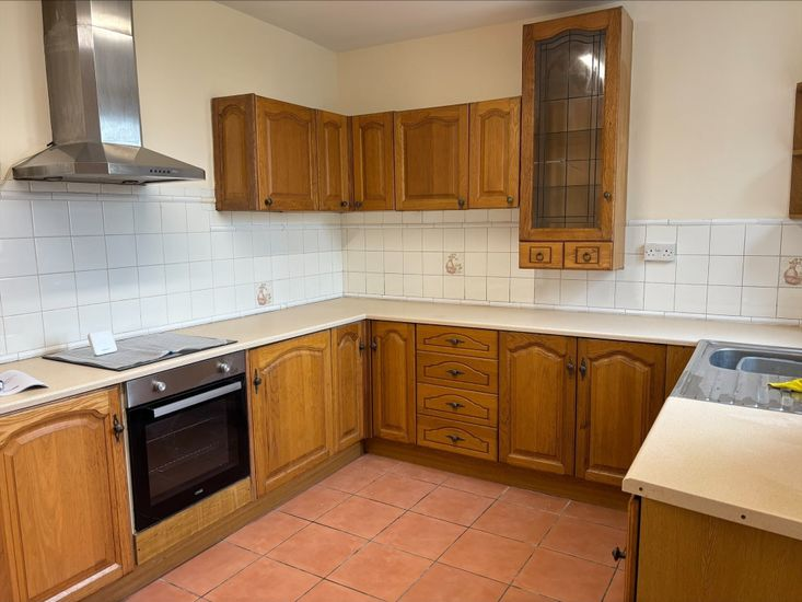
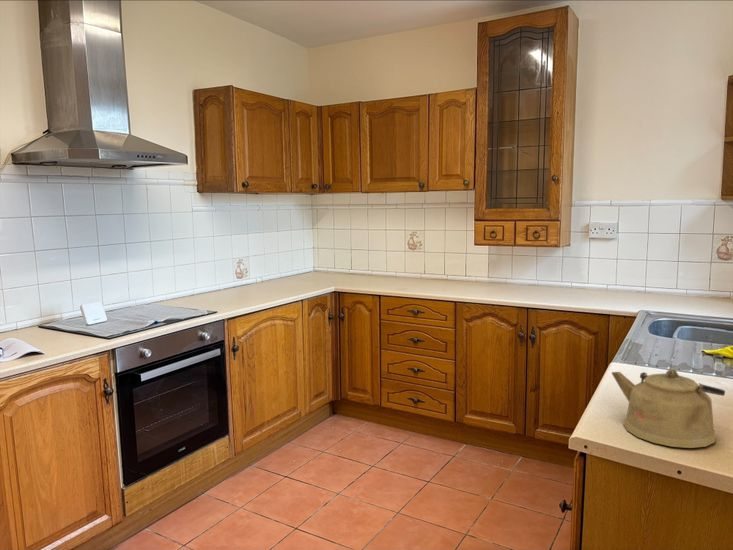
+ kettle [610,368,726,449]
